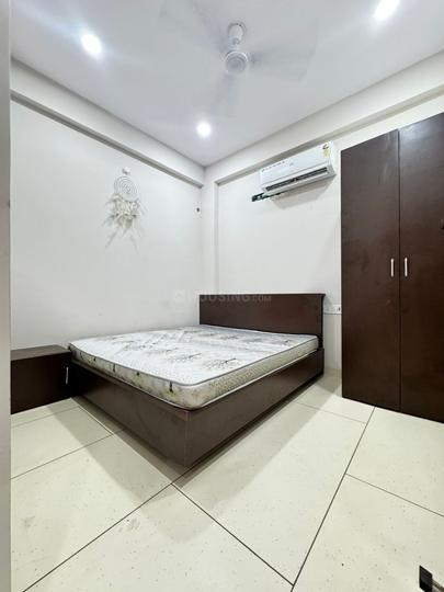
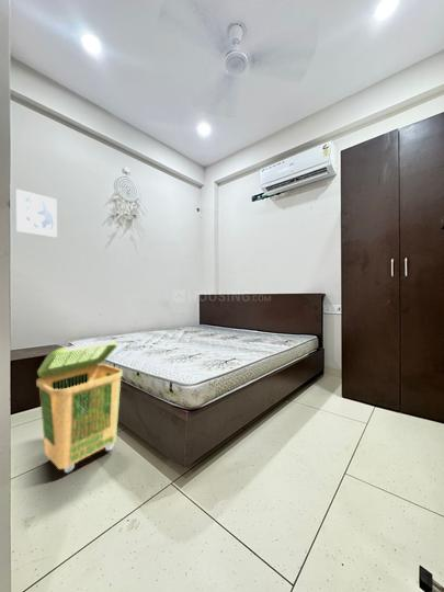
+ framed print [15,187,58,238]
+ laundry basket [35,339,124,474]
